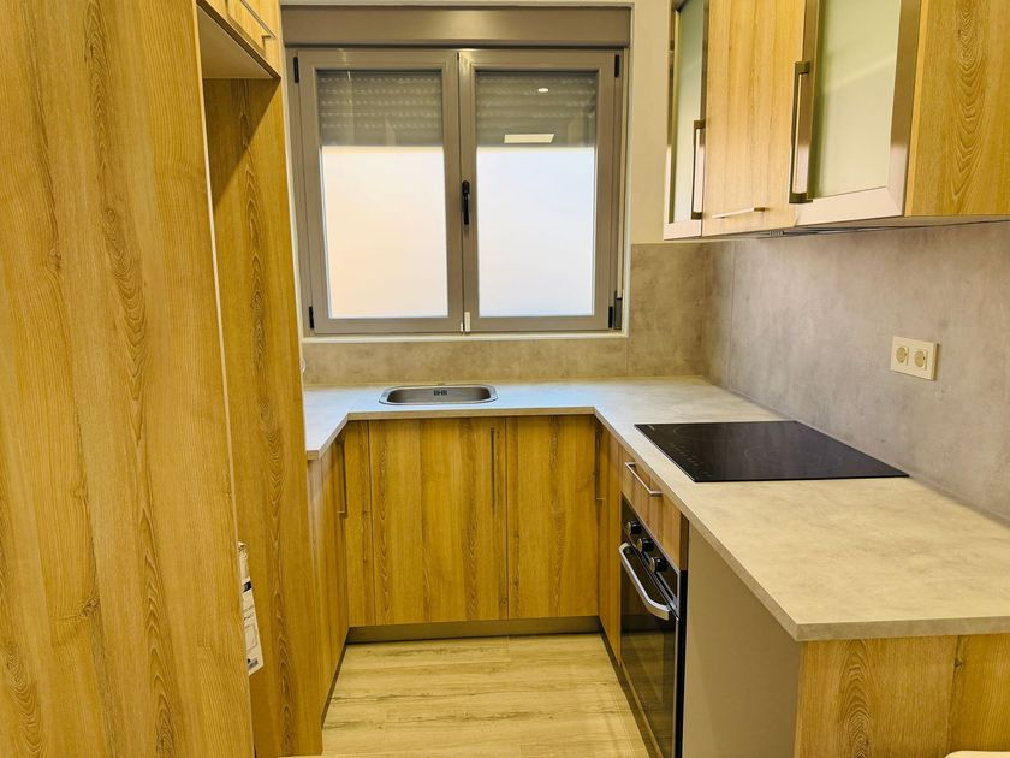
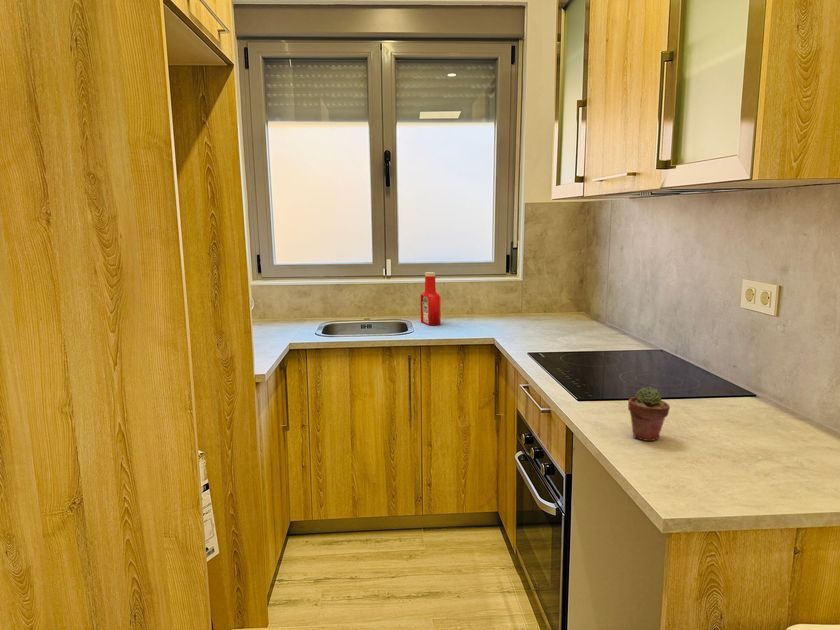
+ potted succulent [627,386,671,442]
+ soap bottle [419,271,442,326]
